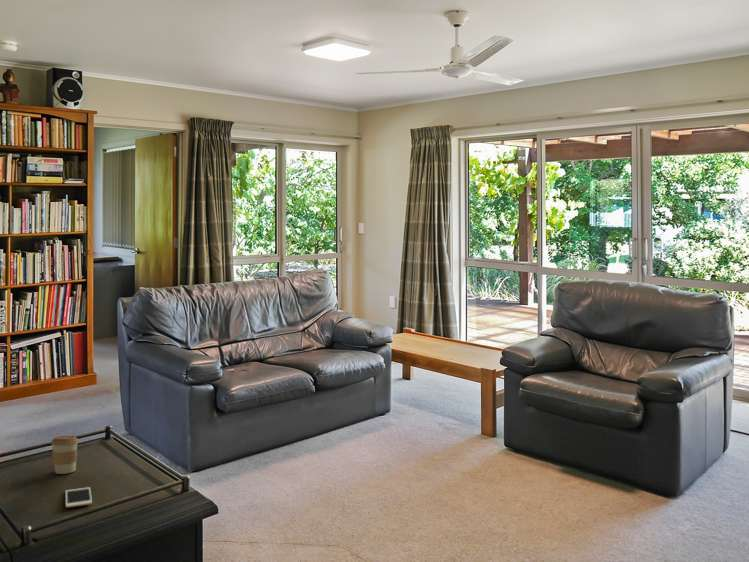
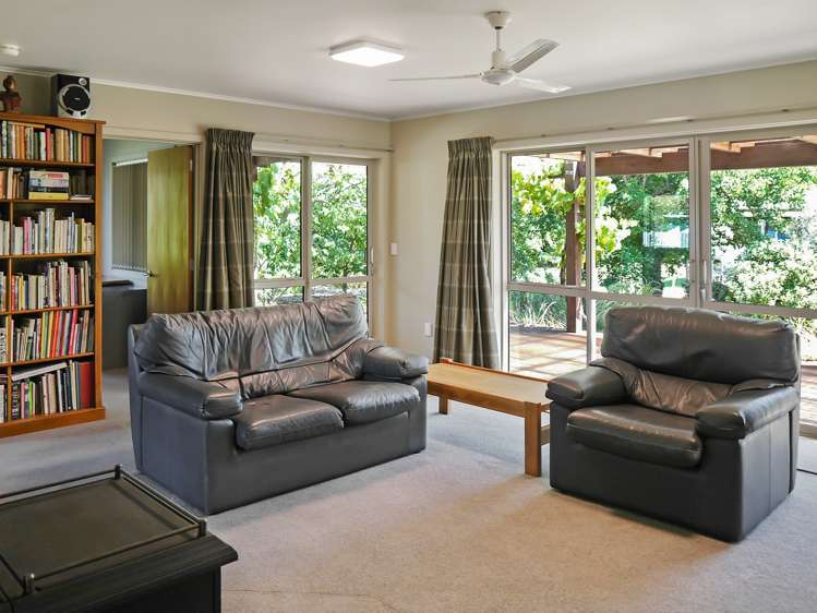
- coffee cup [50,435,80,475]
- cell phone [65,486,93,508]
